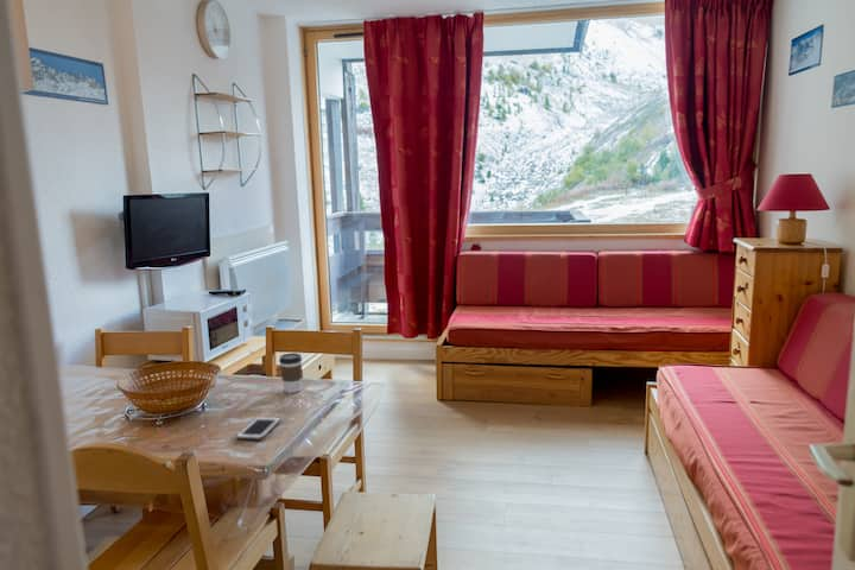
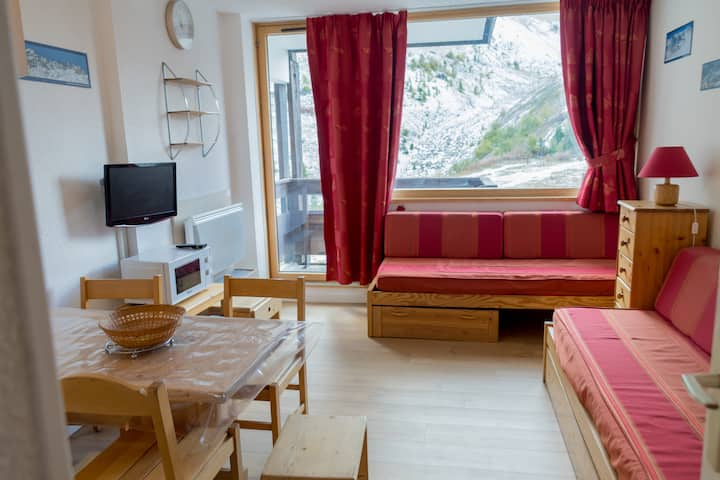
- cell phone [235,416,281,441]
- coffee cup [278,352,303,394]
